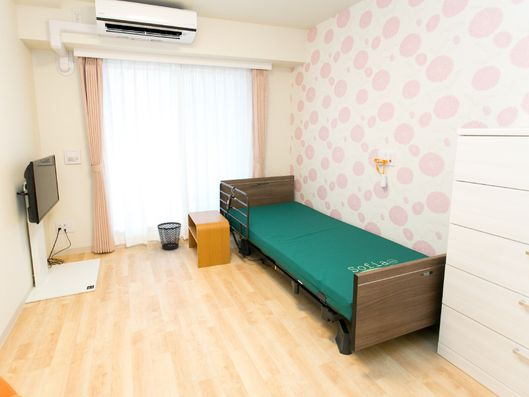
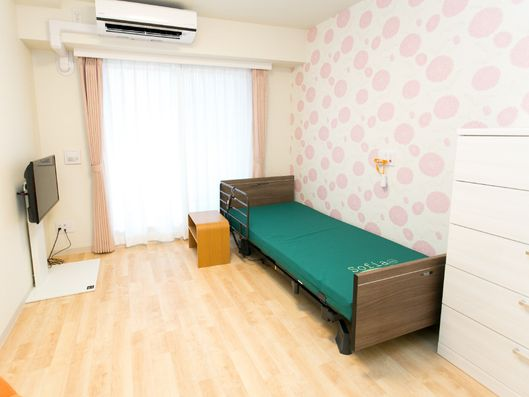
- wastebasket [156,221,182,251]
